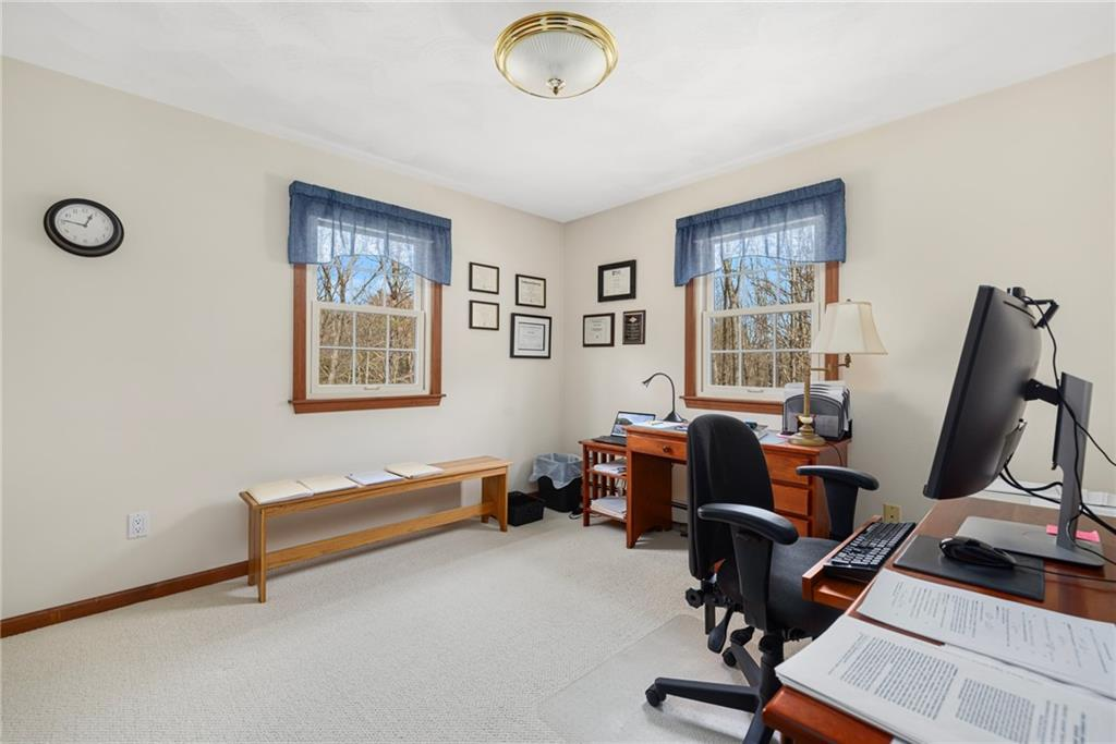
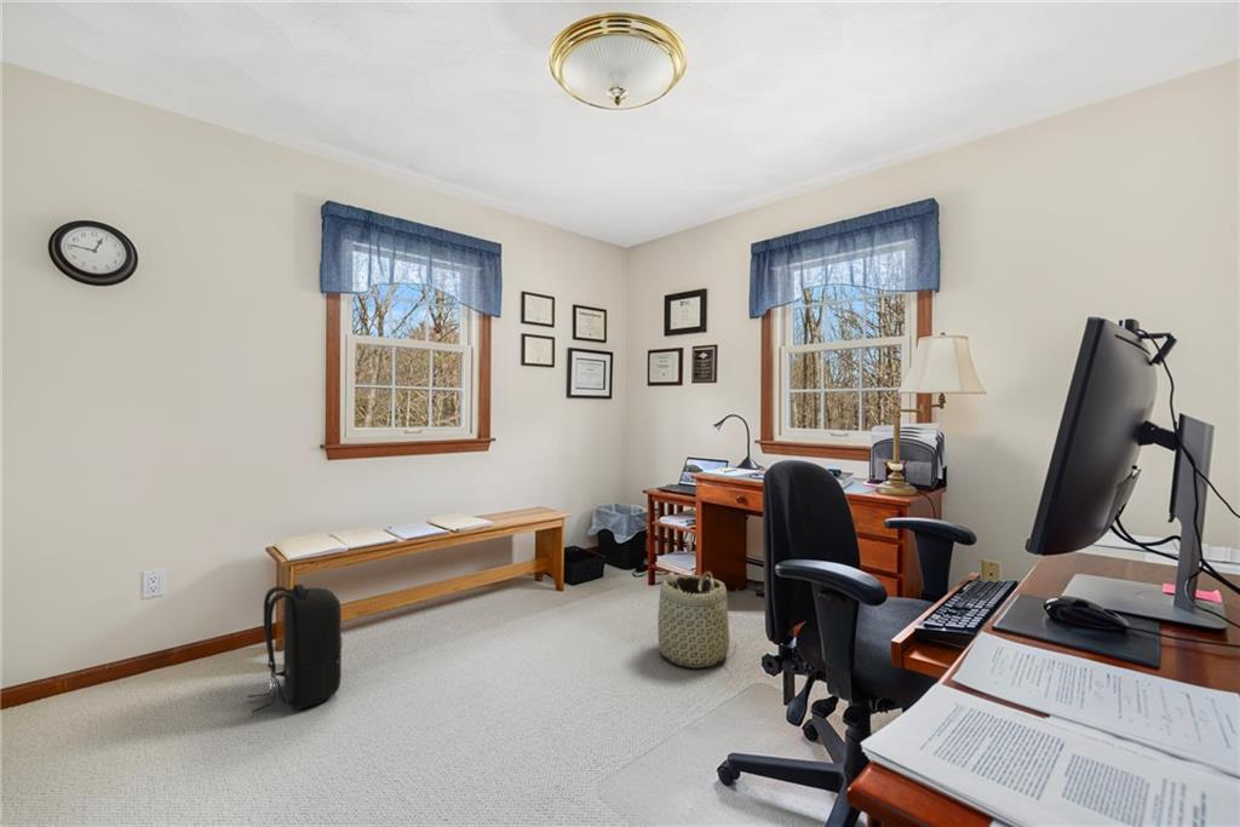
+ backpack [247,584,344,714]
+ basket [656,570,737,668]
